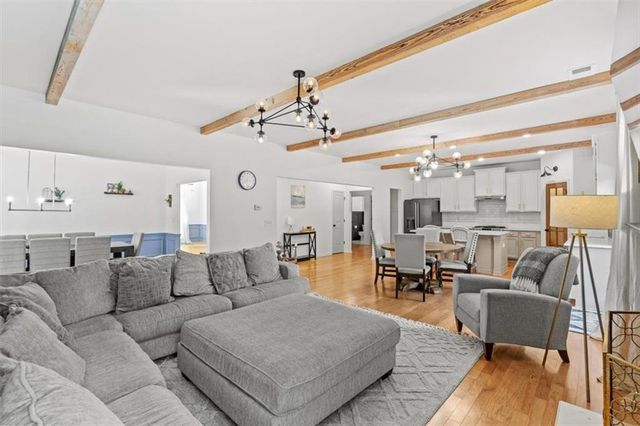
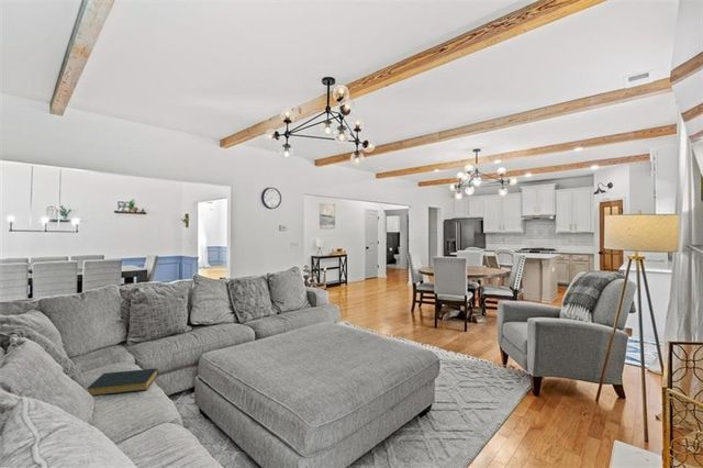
+ hardback book [86,367,159,398]
